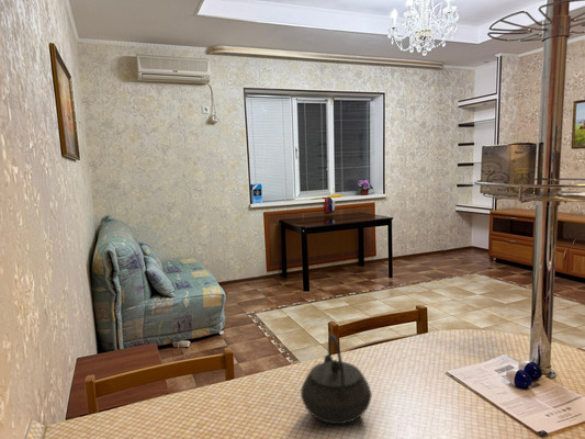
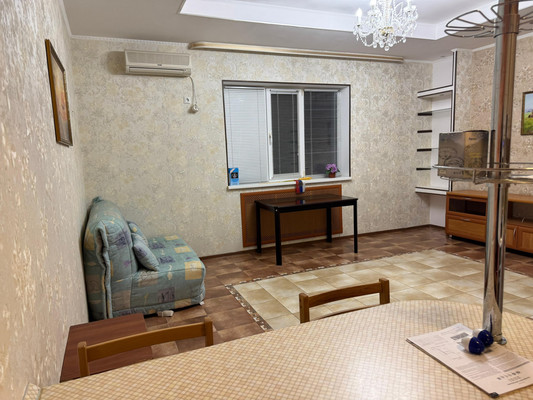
- kettle [300,333,373,425]
